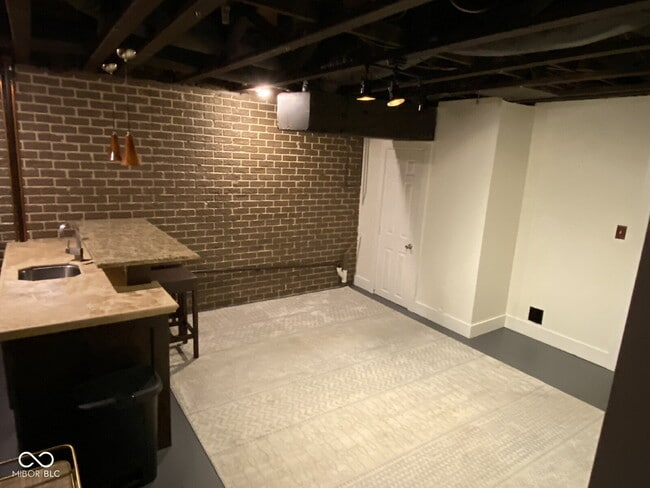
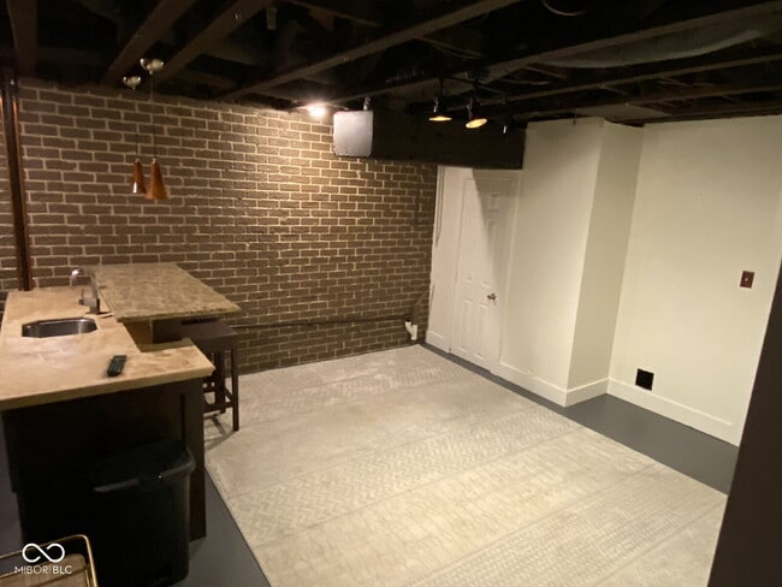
+ remote control [106,354,128,376]
